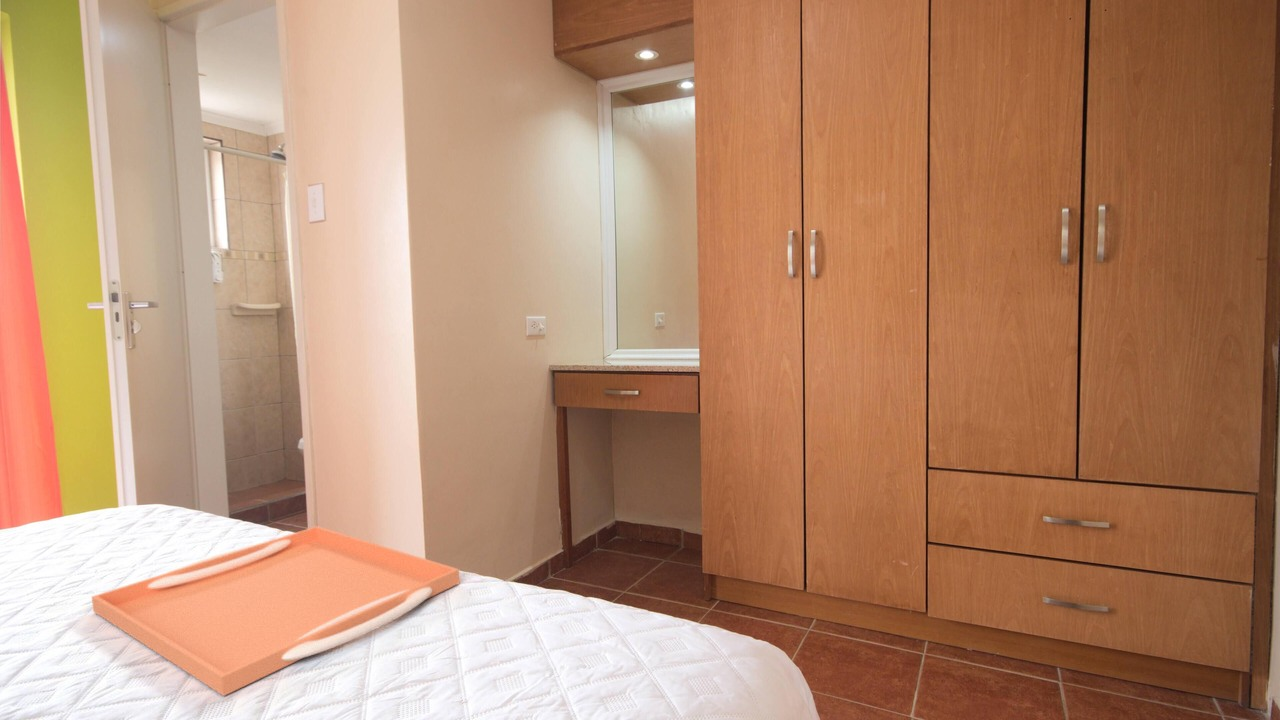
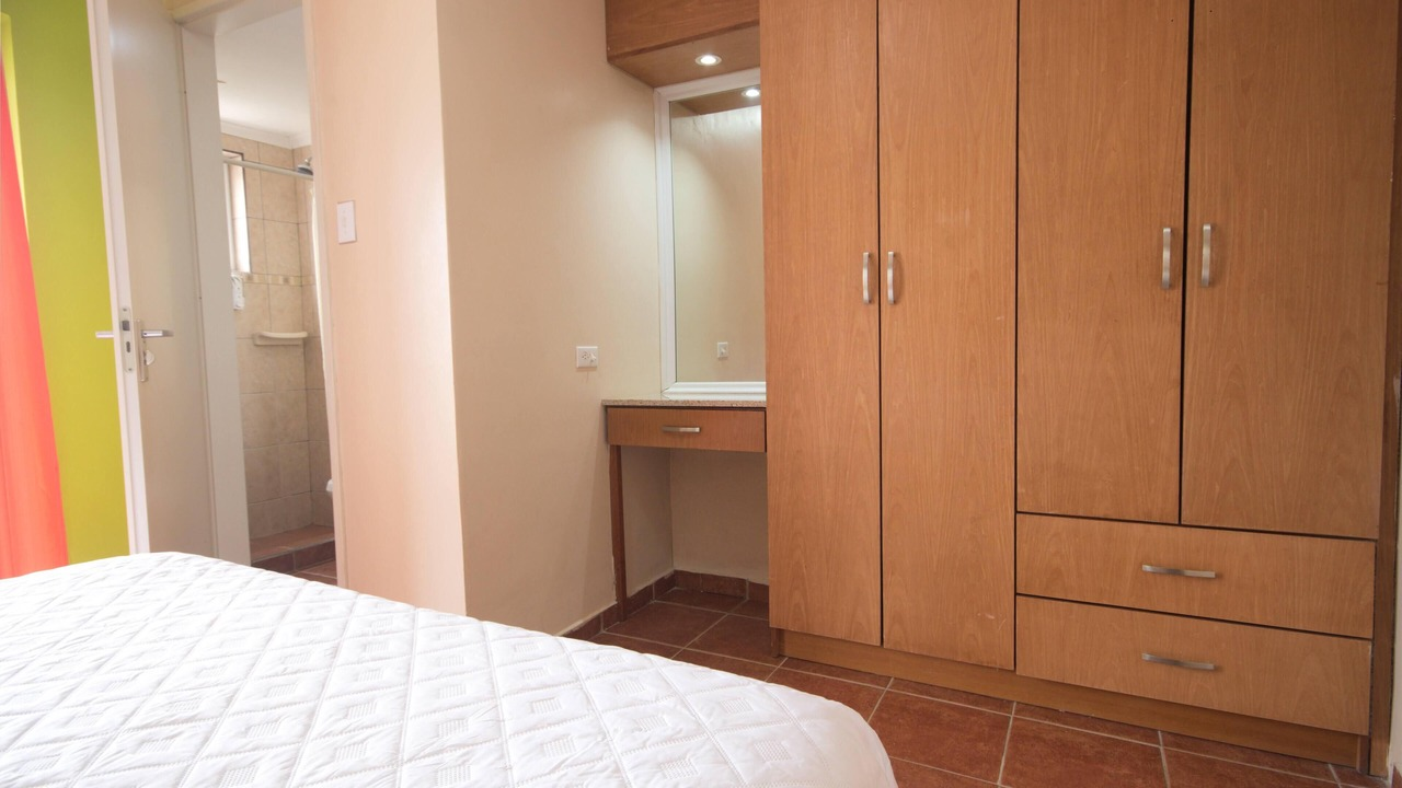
- serving tray [91,525,461,697]
